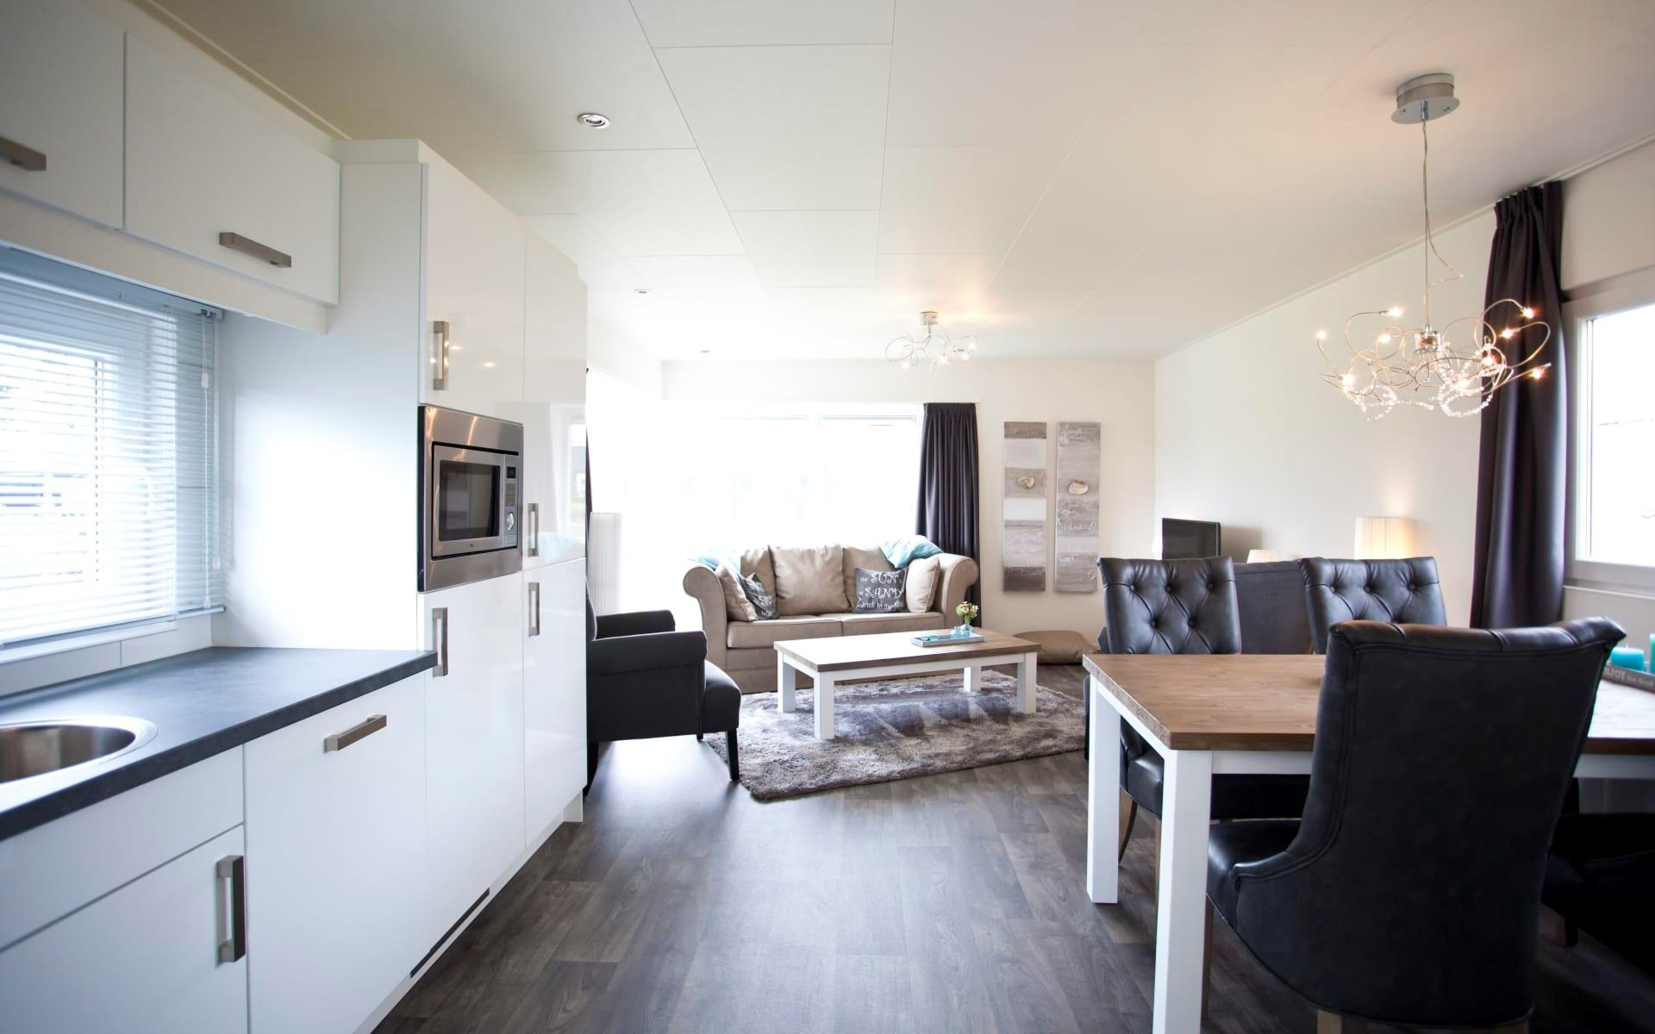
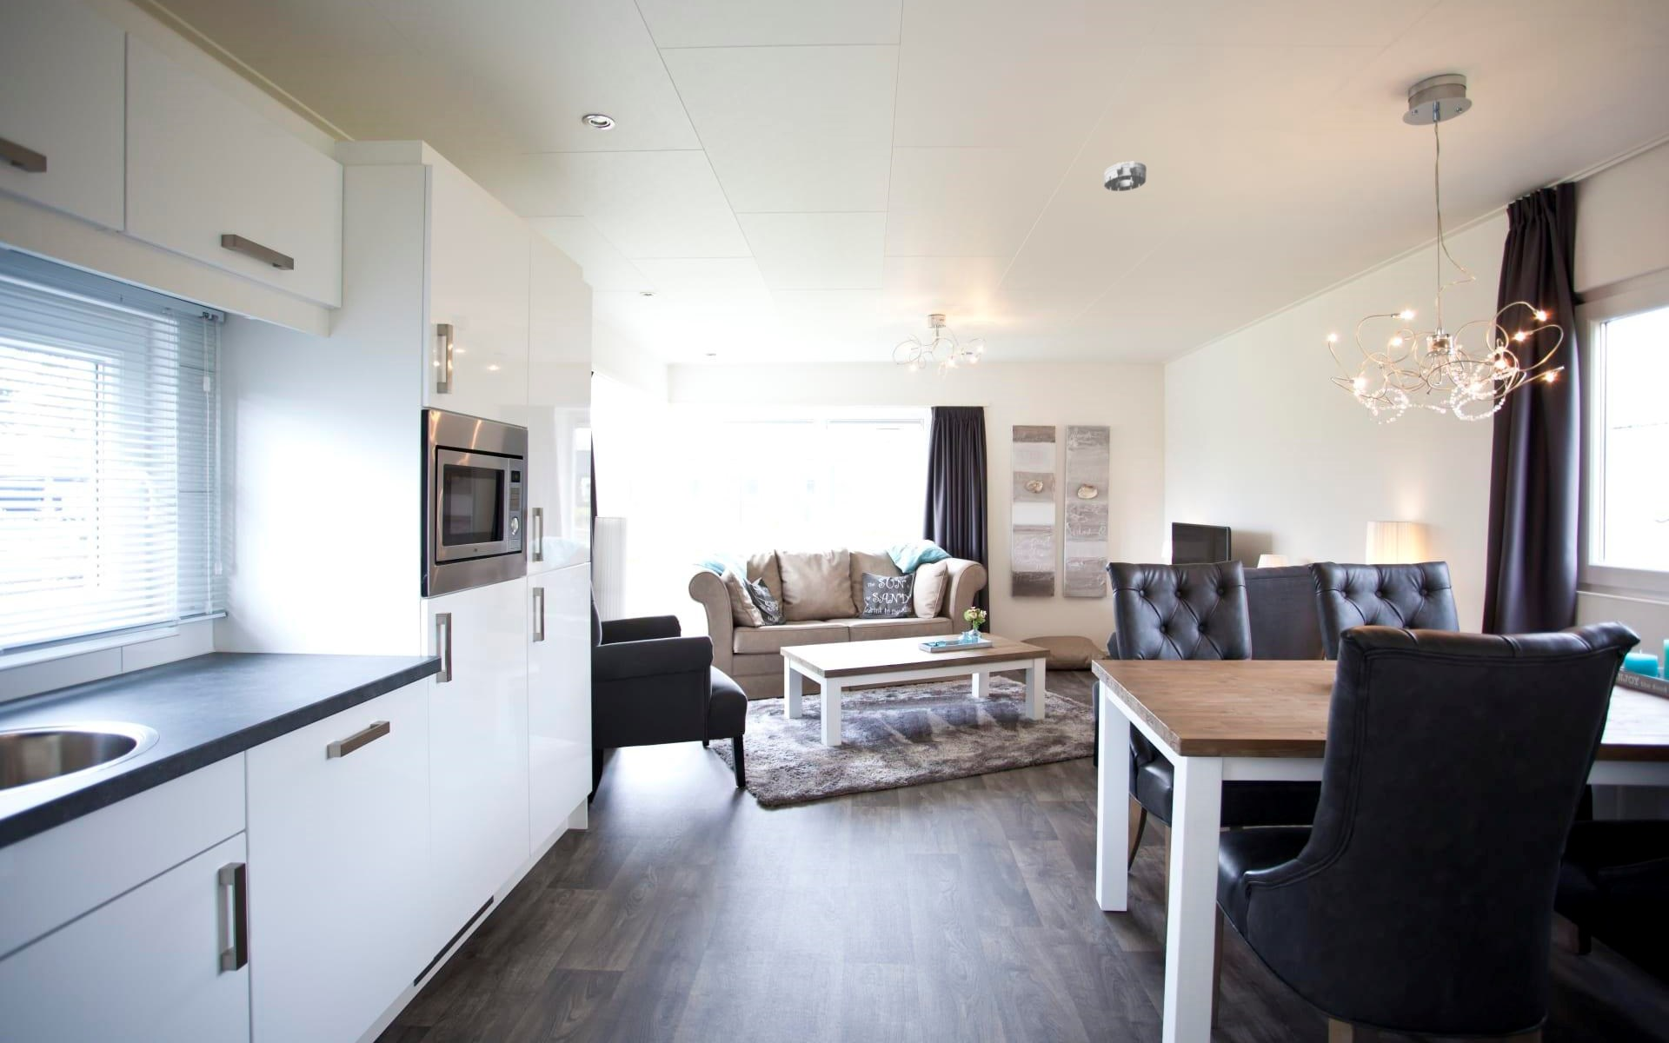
+ smoke detector [1103,161,1148,192]
